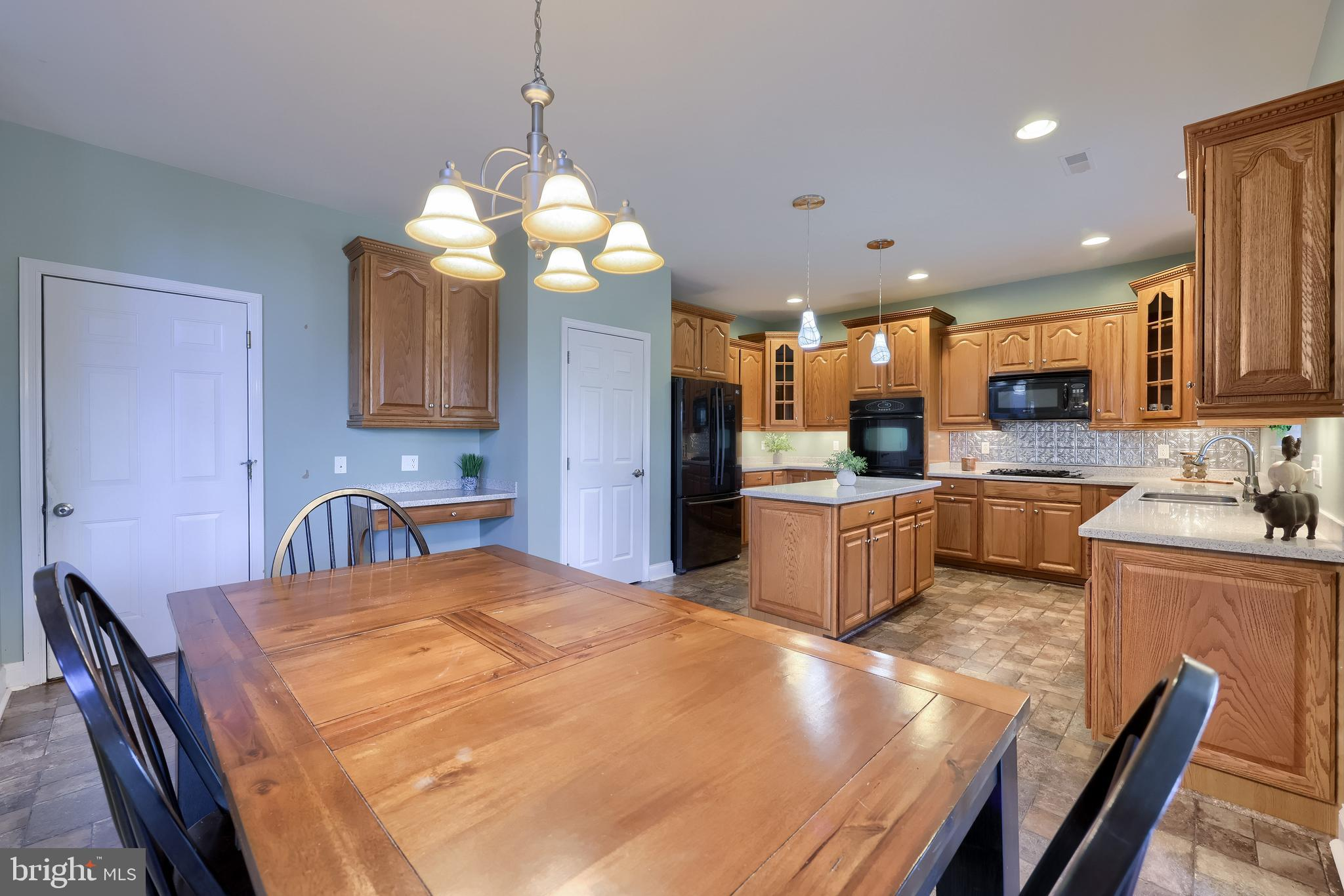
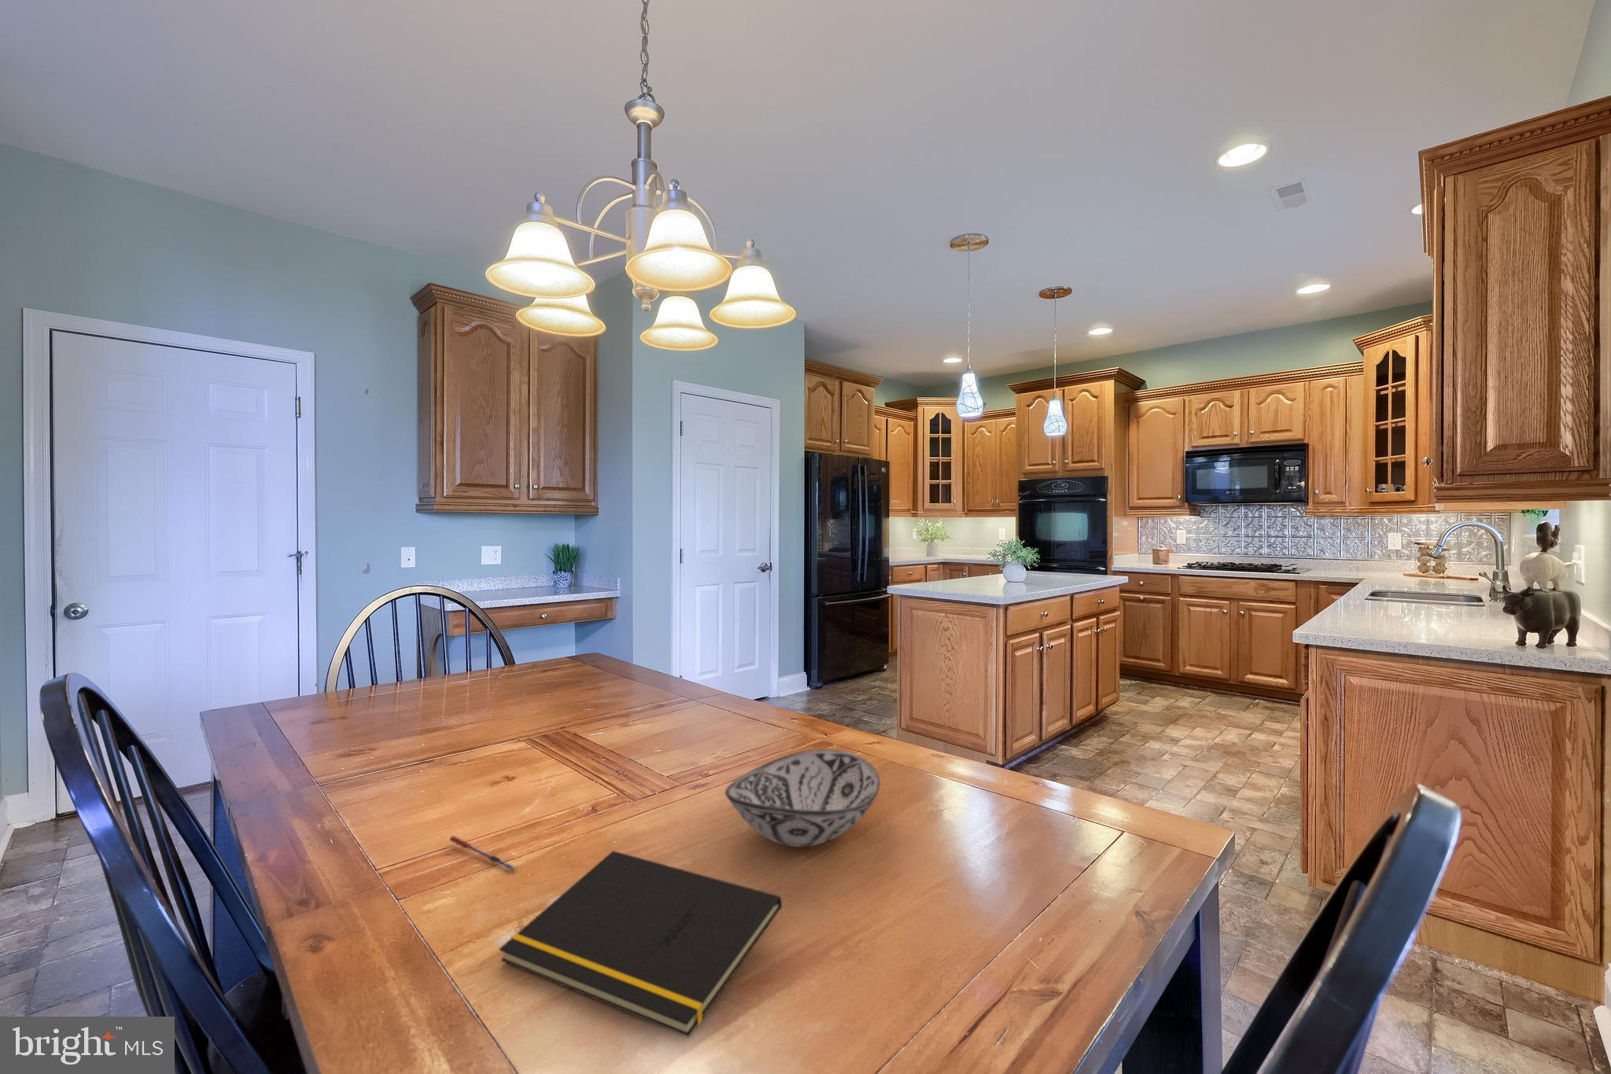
+ pen [448,835,519,873]
+ notepad [497,850,783,1038]
+ decorative bowl [724,748,881,847]
